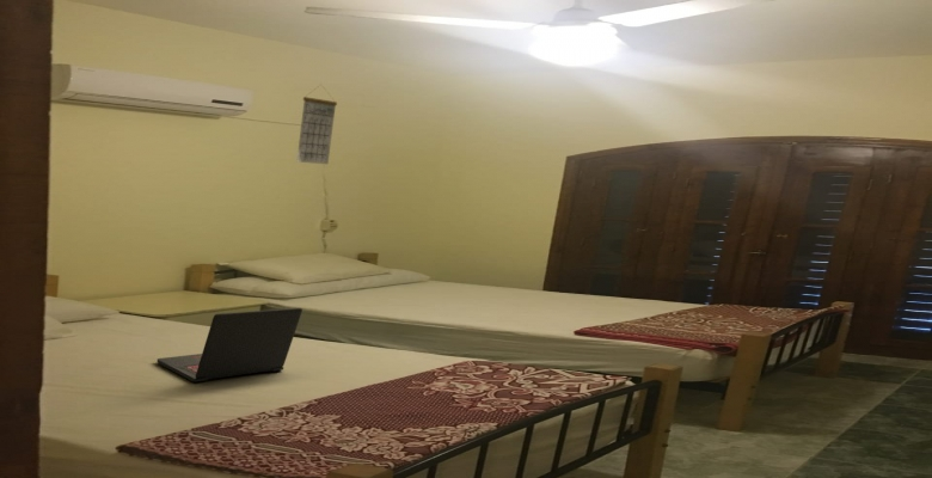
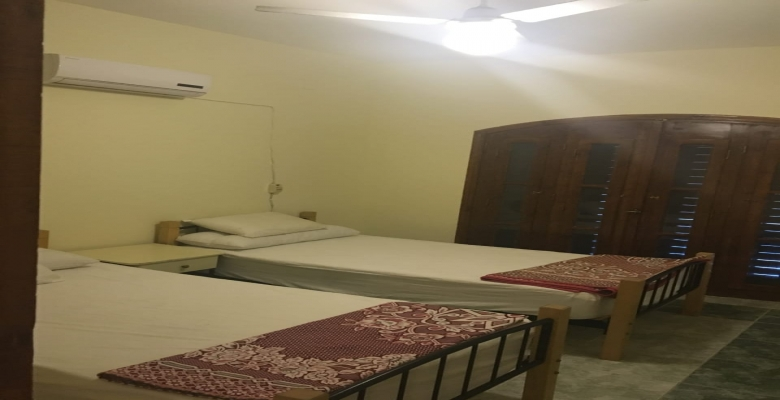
- laptop [157,307,303,384]
- calendar [295,84,338,165]
